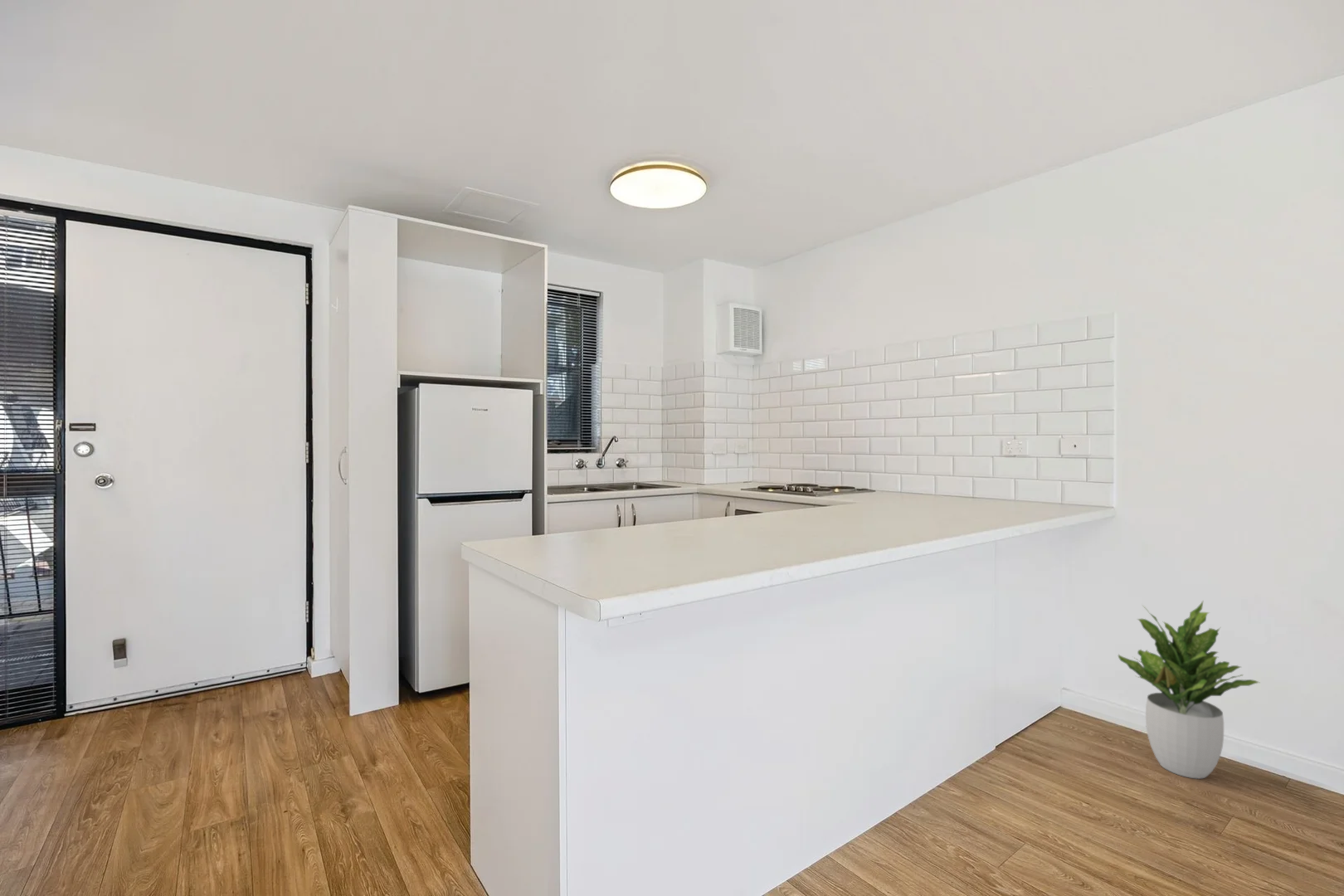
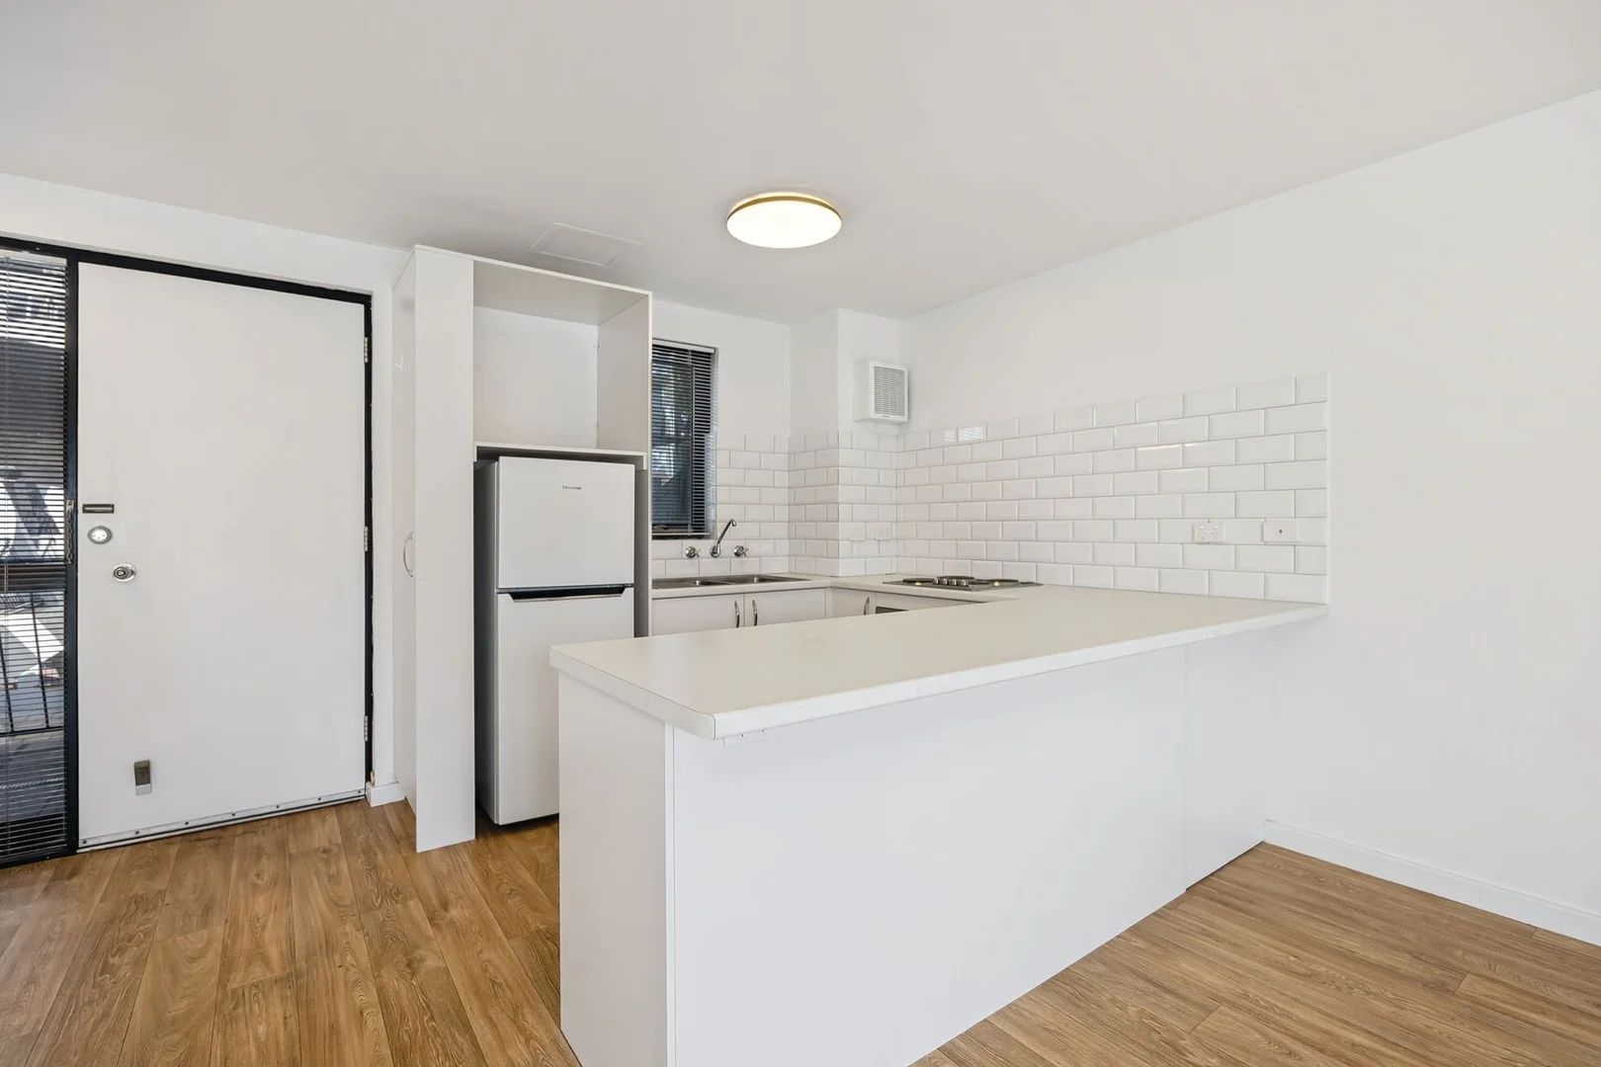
- potted plant [1118,600,1260,780]
